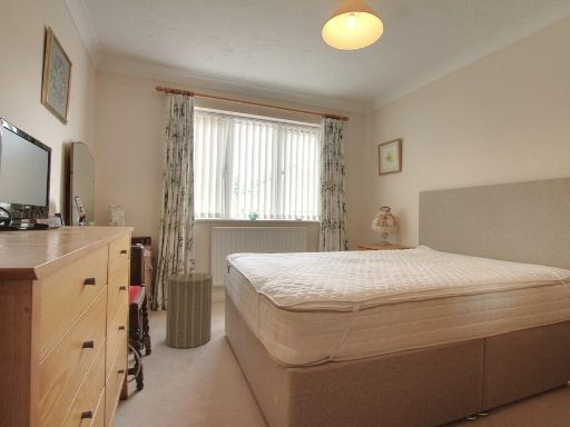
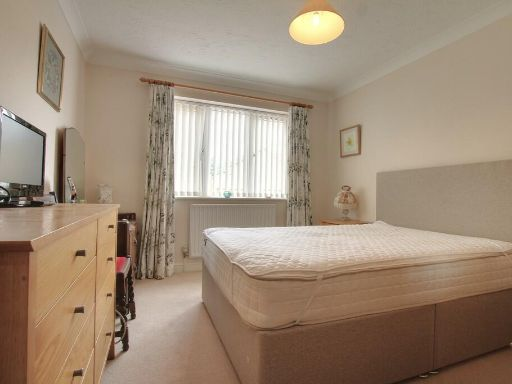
- laundry hamper [165,266,214,349]
